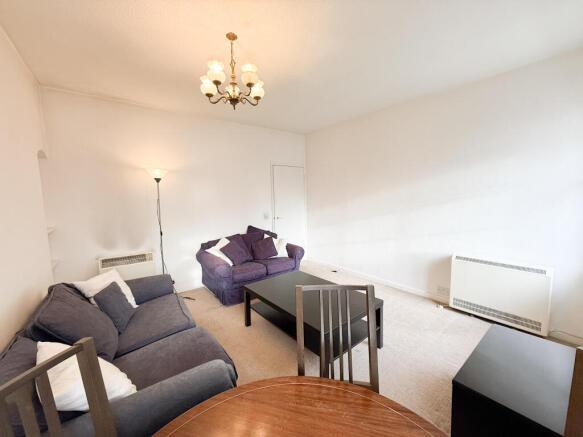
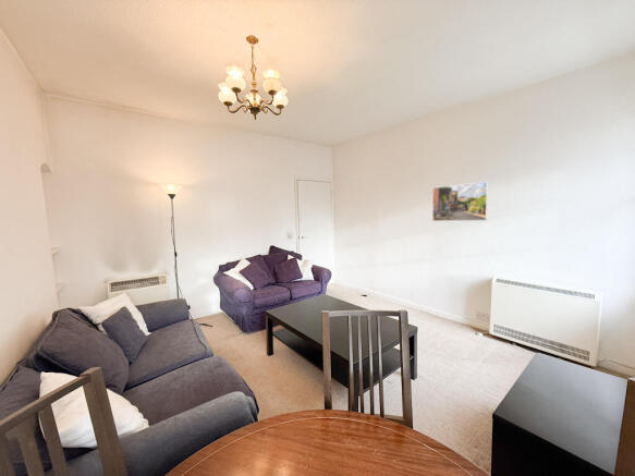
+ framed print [431,181,489,222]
